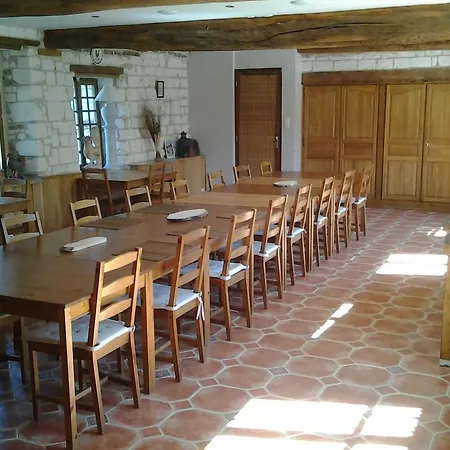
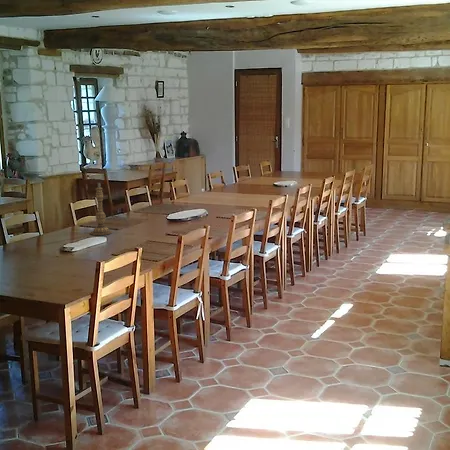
+ candlestick [89,182,113,236]
